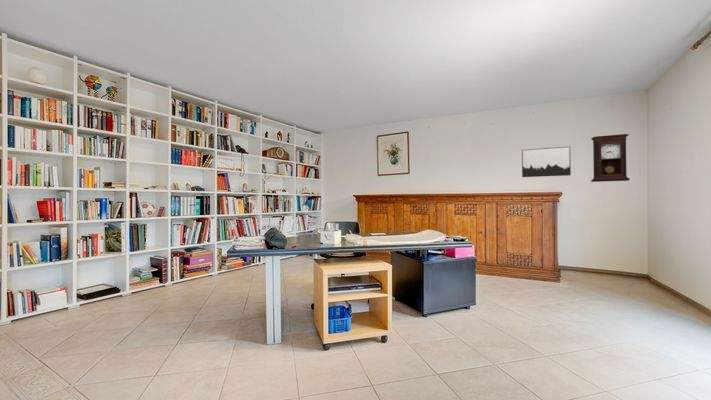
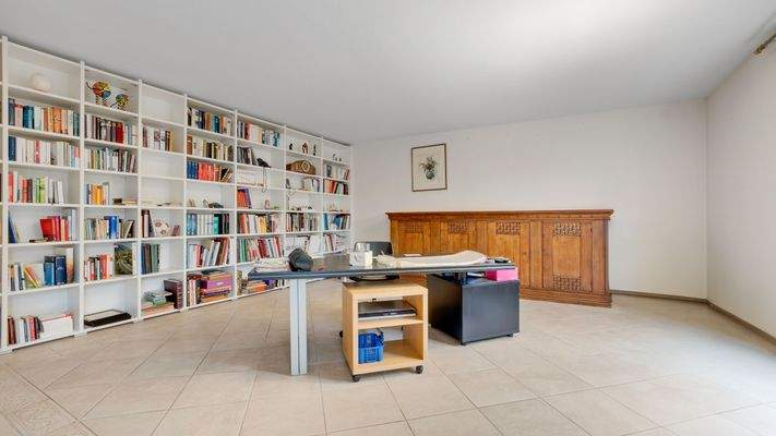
- wall art [521,145,572,178]
- pendulum clock [590,133,631,183]
